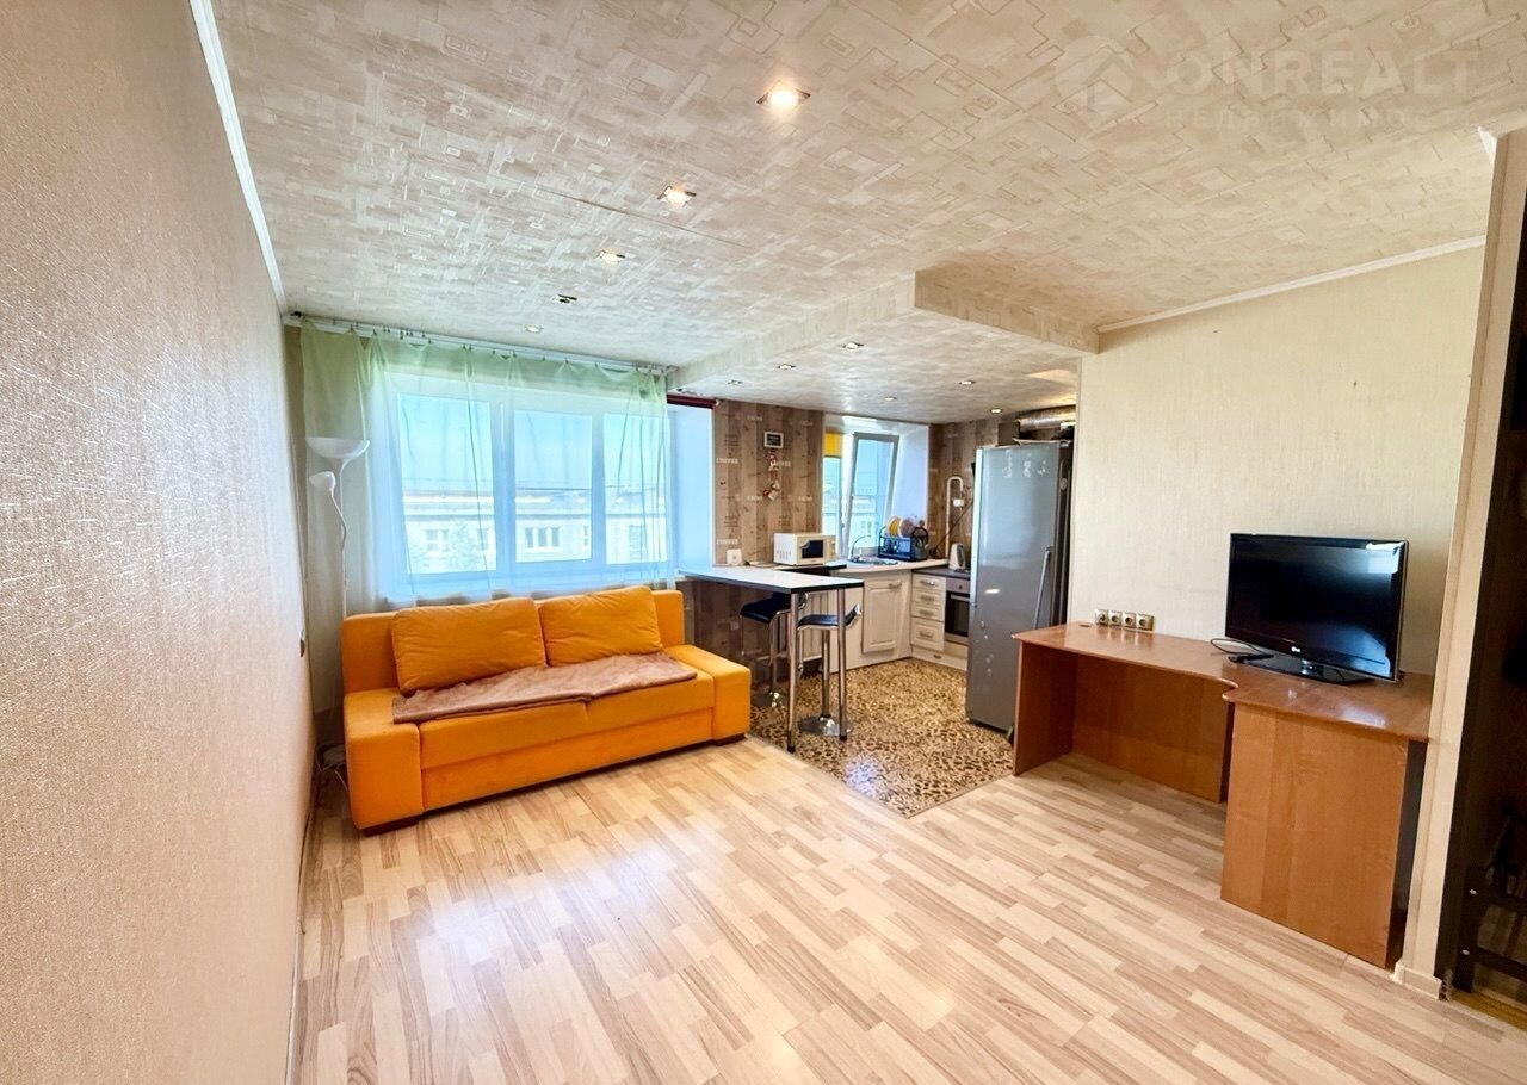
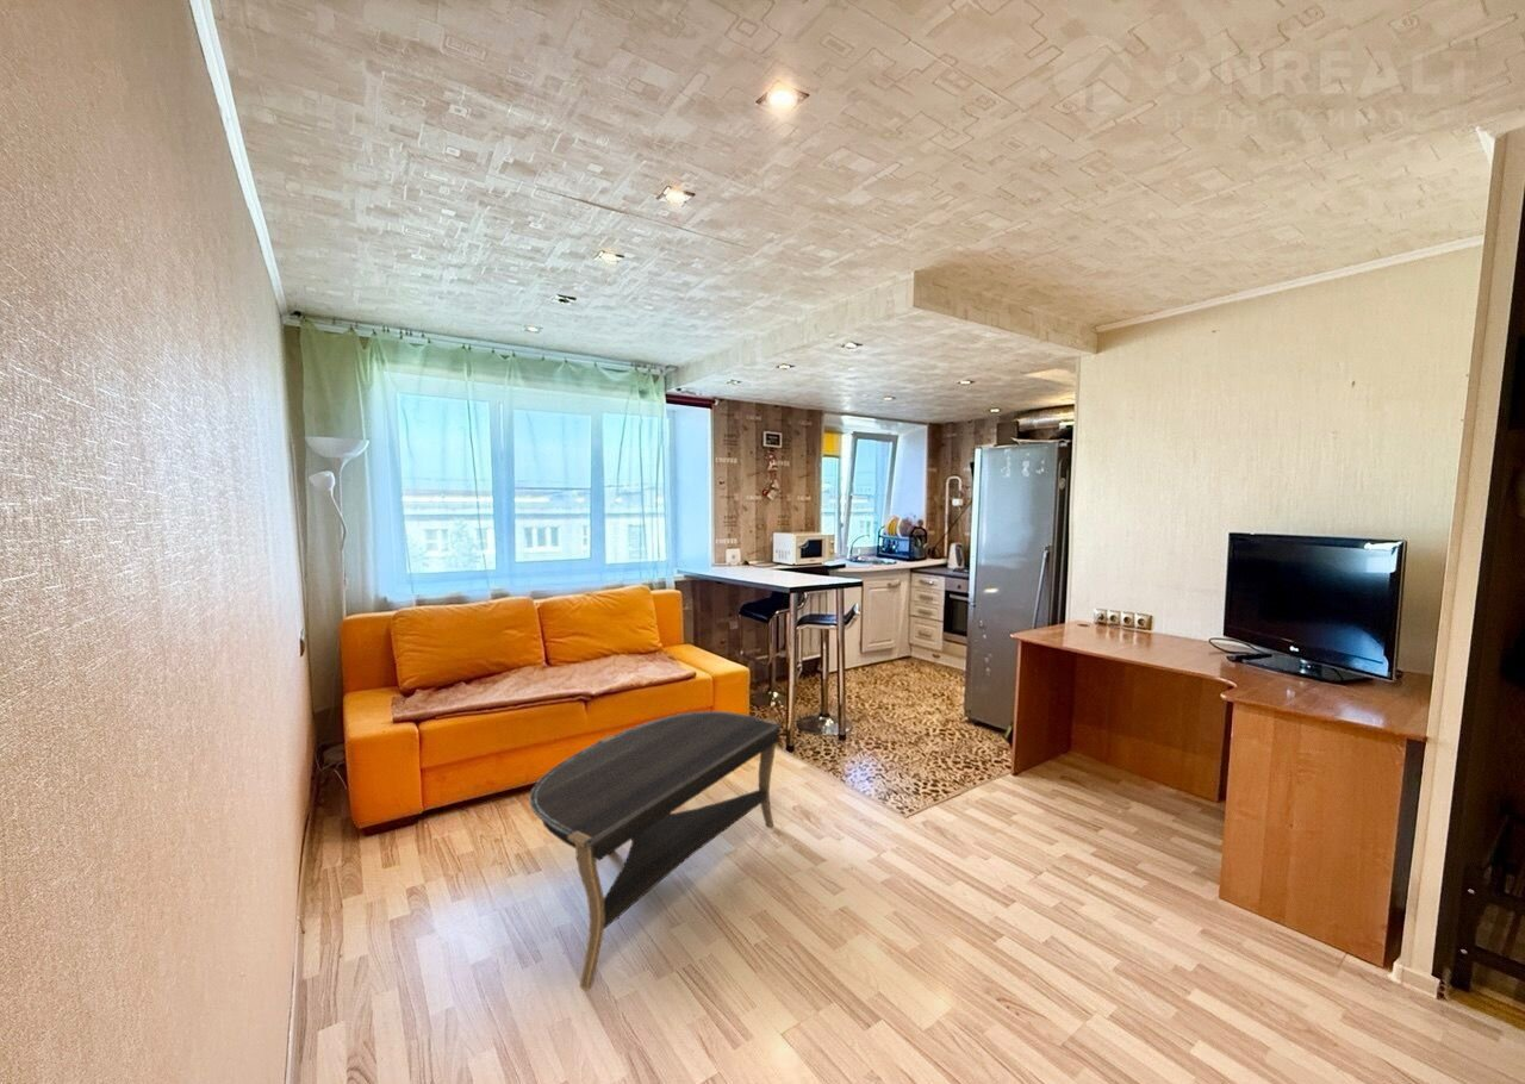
+ coffee table [529,710,784,992]
